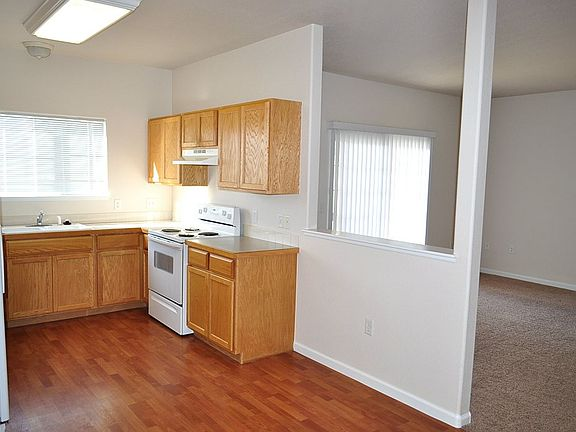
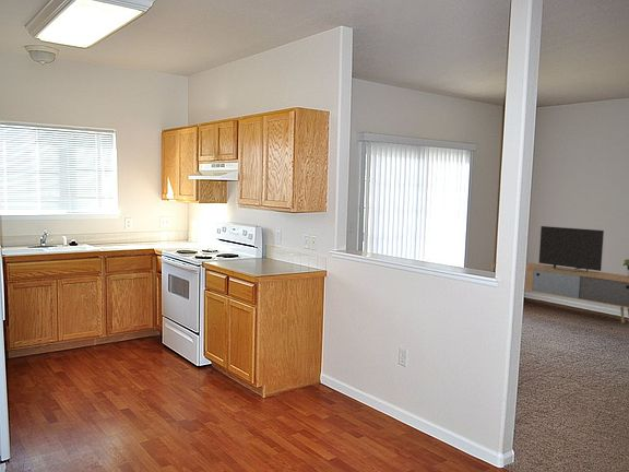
+ media console [491,225,629,324]
